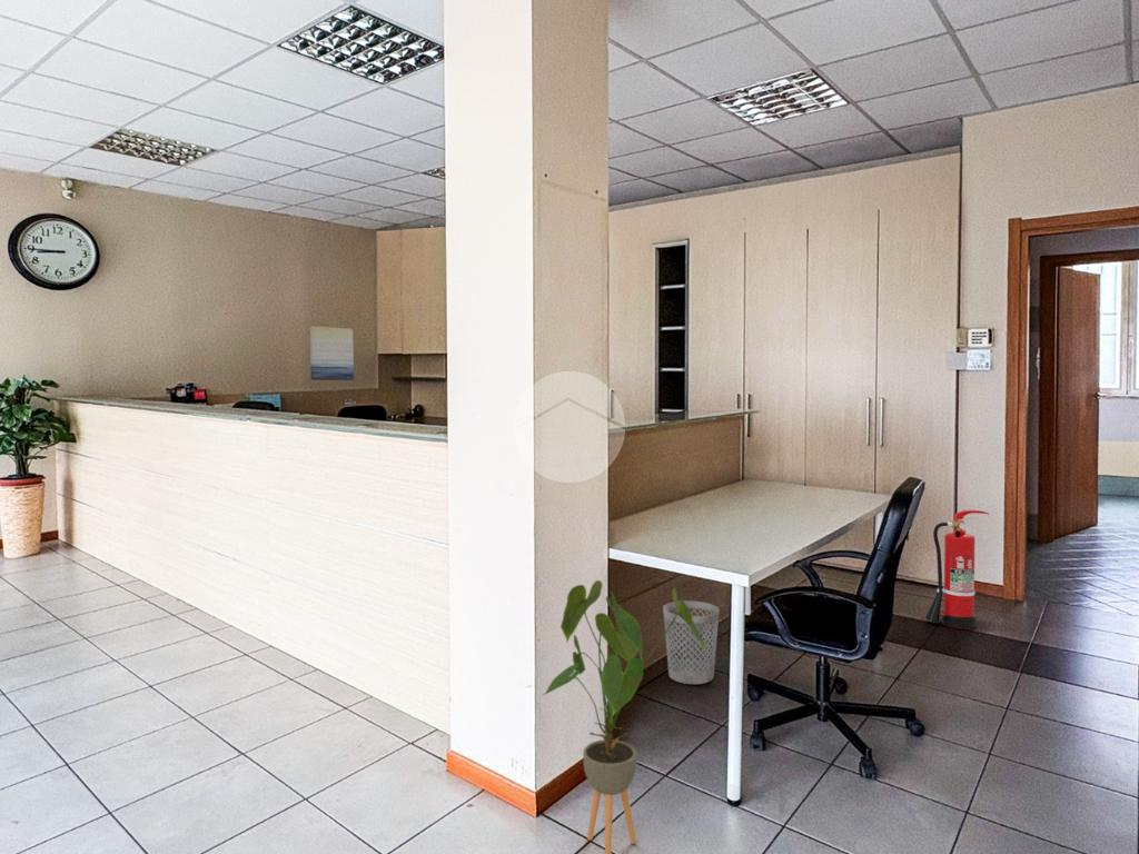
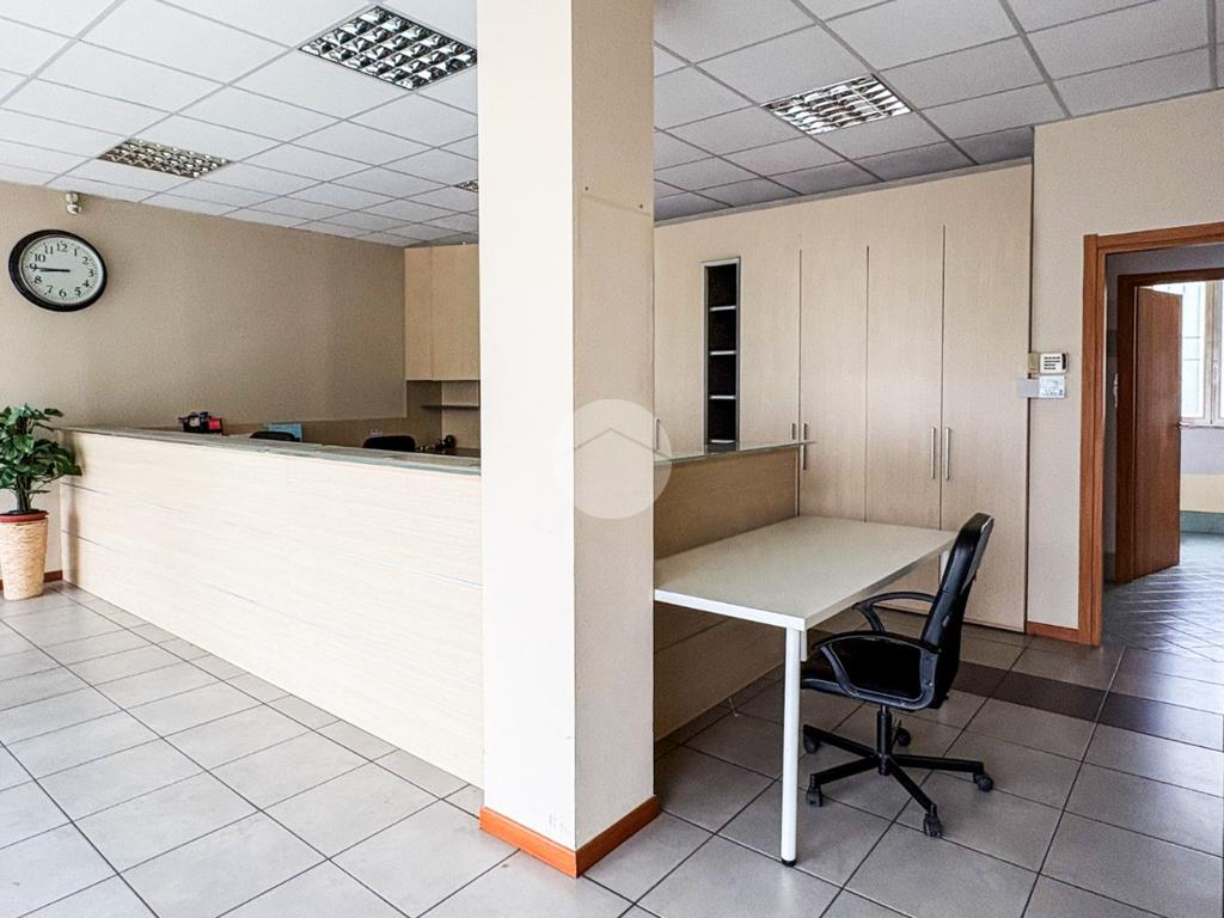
- house plant [542,579,705,854]
- wall art [309,325,355,381]
- wastebasket [662,600,721,685]
- fire extinguisher [924,509,990,630]
